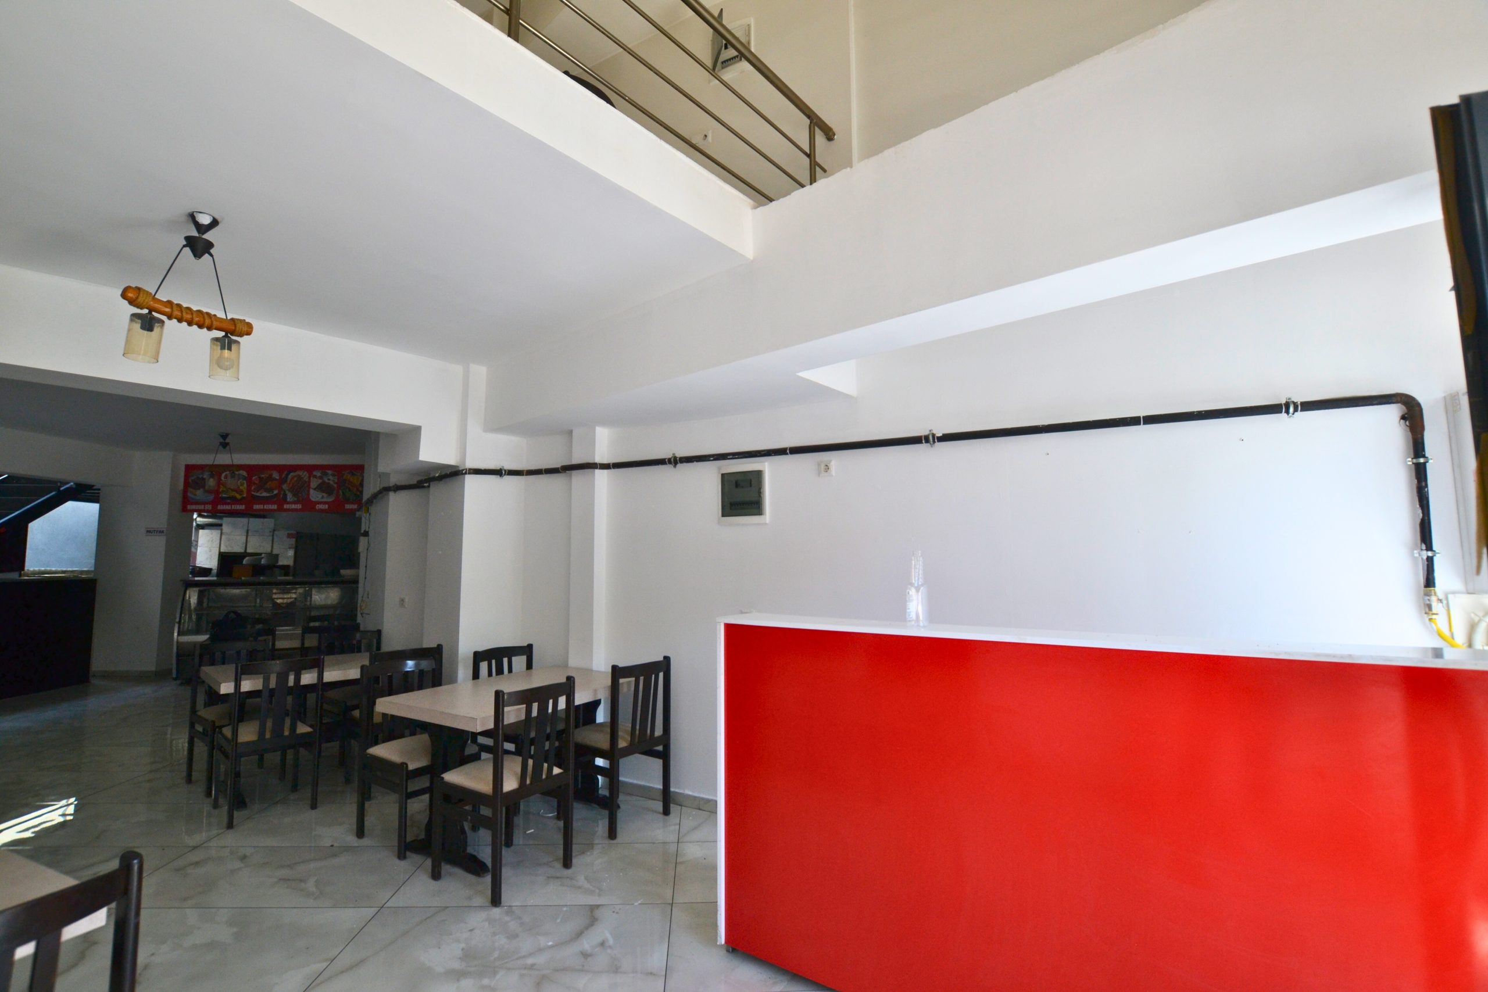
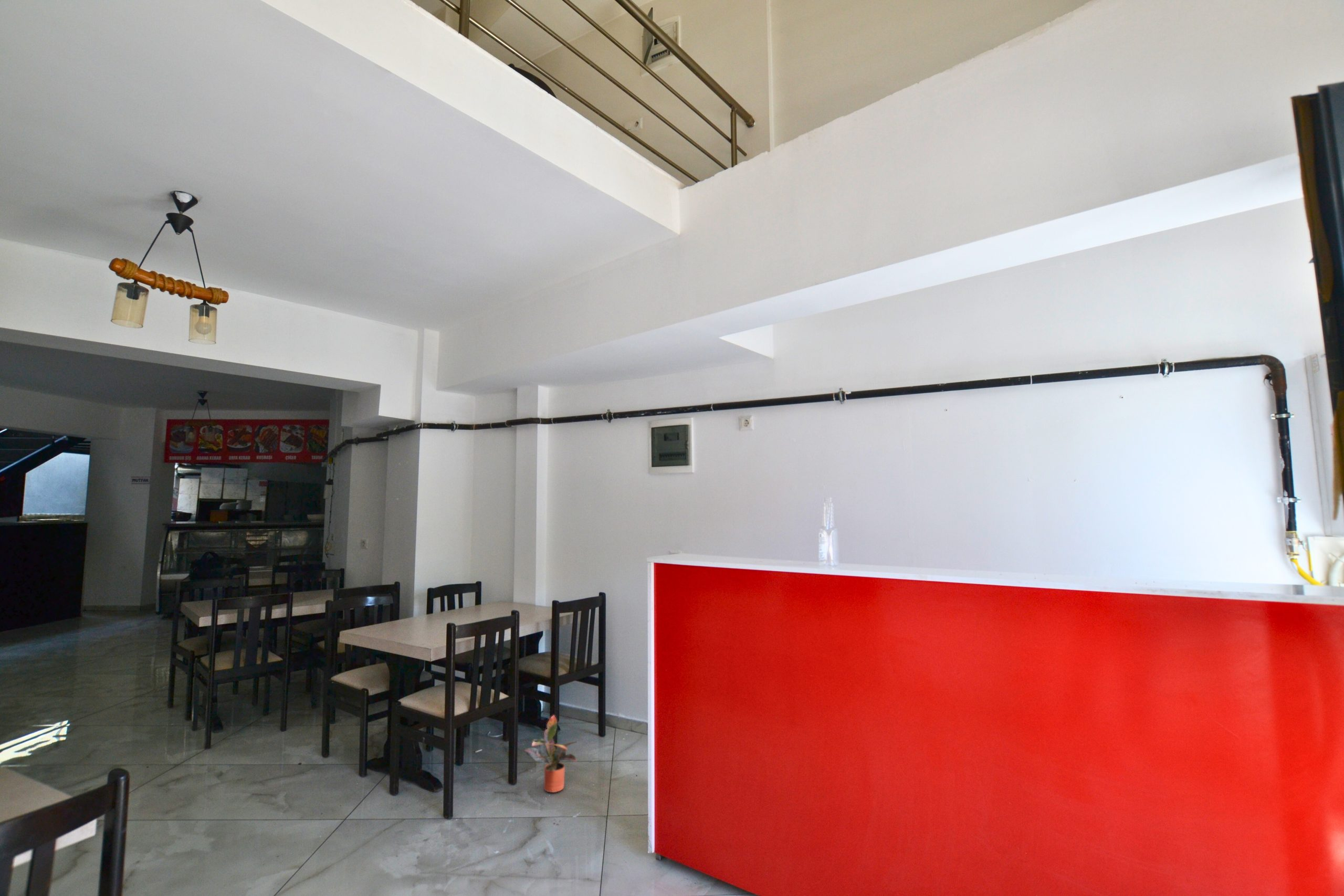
+ potted plant [523,714,578,793]
